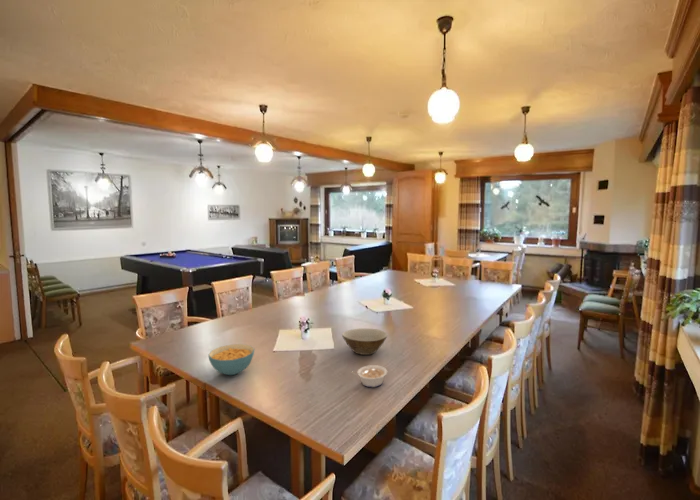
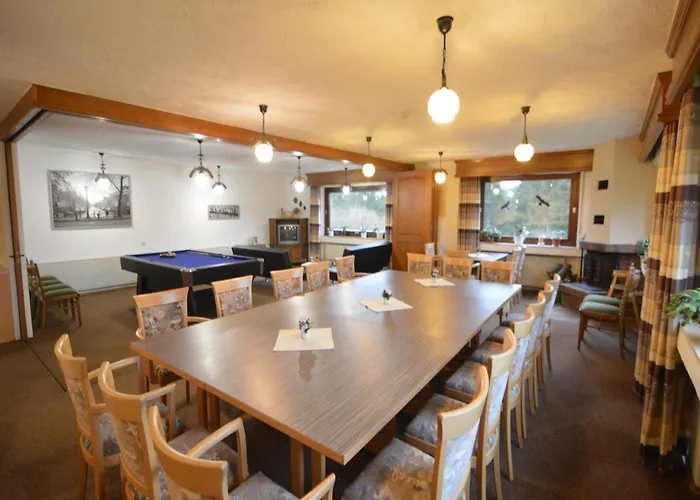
- legume [351,364,388,388]
- bowl [341,328,388,356]
- cereal bowl [207,343,255,376]
